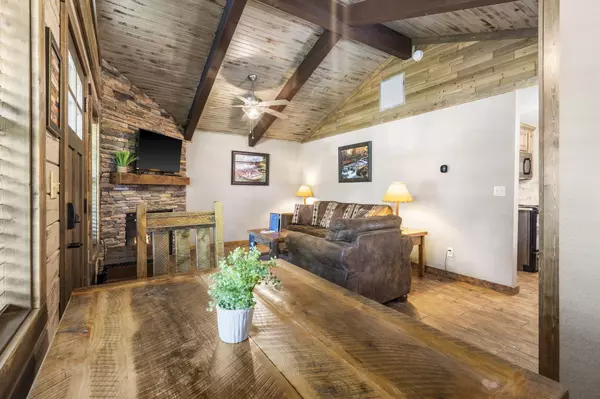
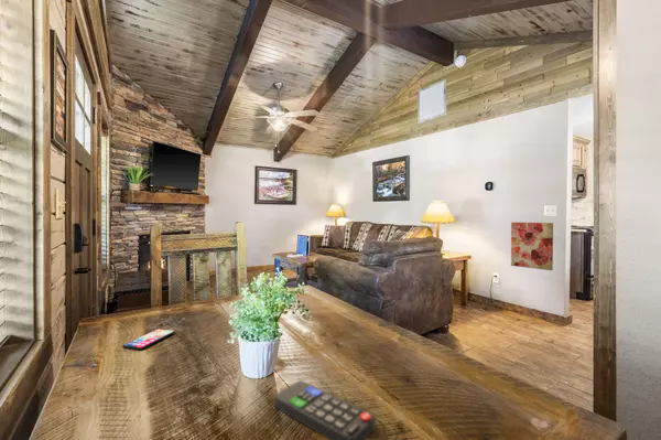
+ smartphone [121,328,176,351]
+ wall art [510,222,554,271]
+ remote control [273,379,377,440]
